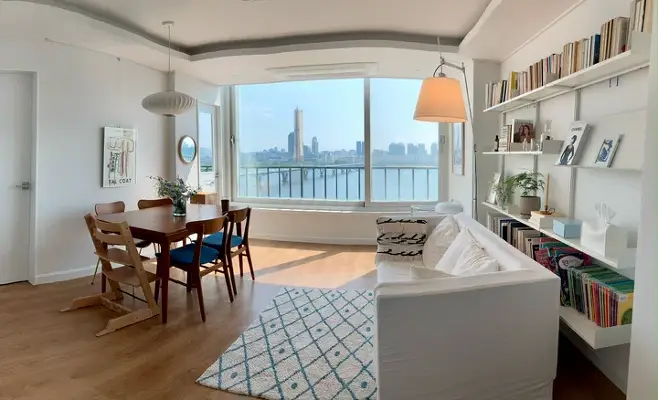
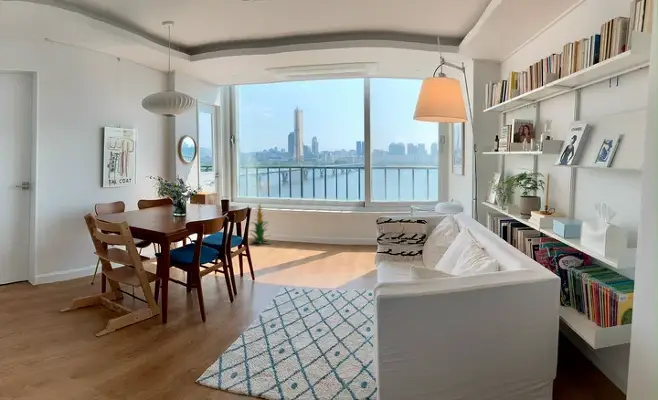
+ indoor plant [248,203,273,244]
